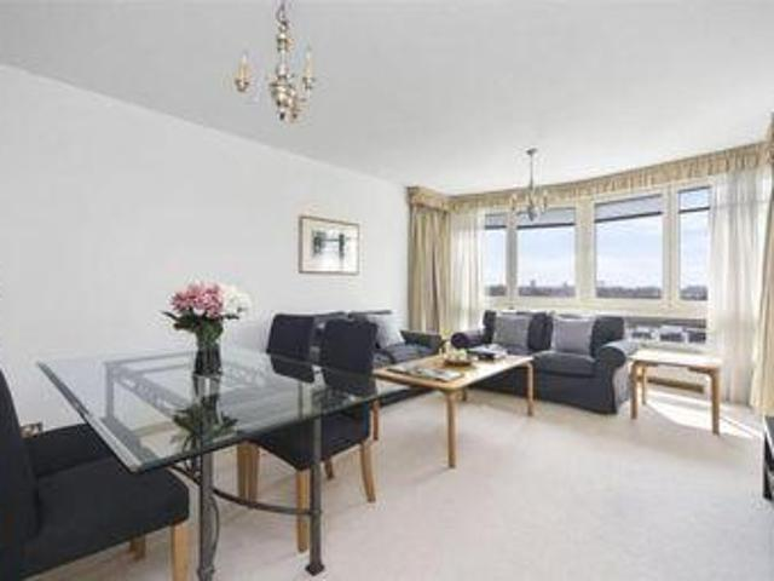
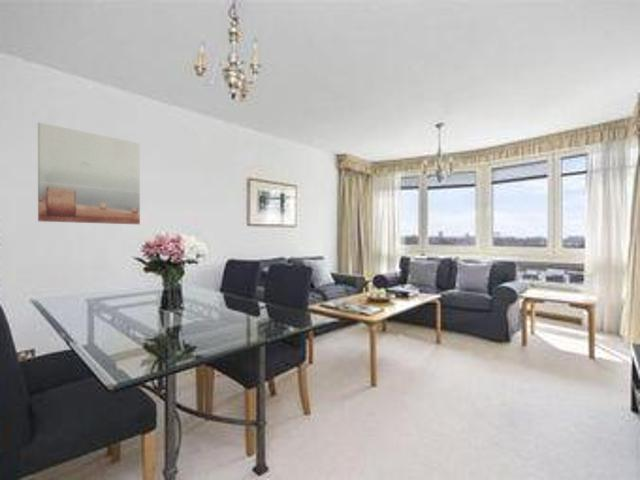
+ wall art [37,122,141,225]
